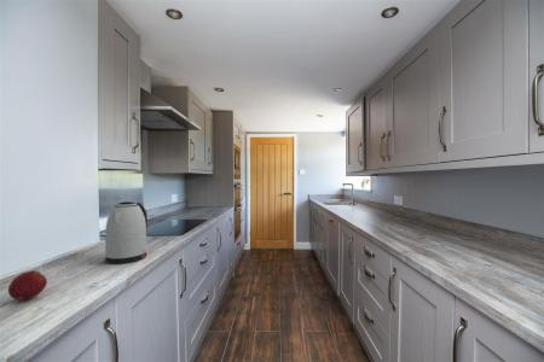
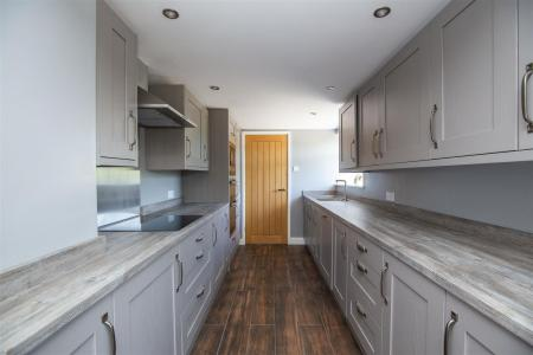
- kettle [104,200,149,264]
- apple [7,269,48,302]
